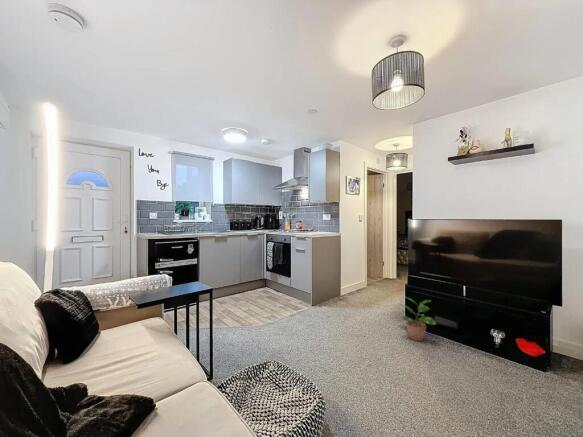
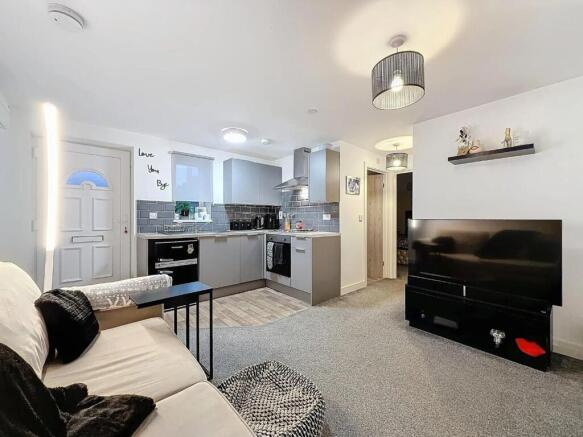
- potted plant [399,296,437,342]
